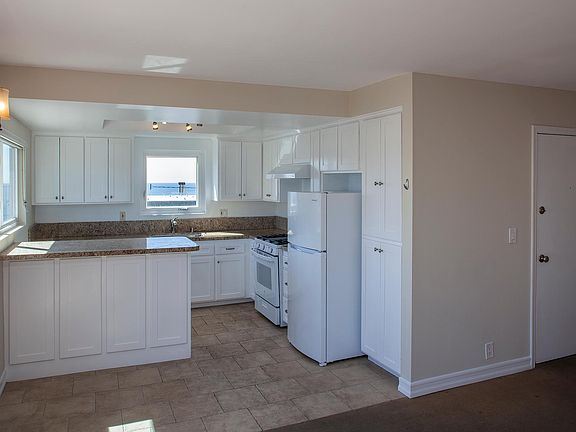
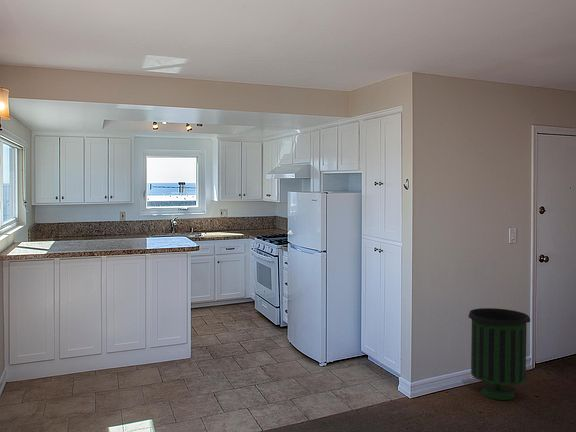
+ trash can [468,307,531,401]
